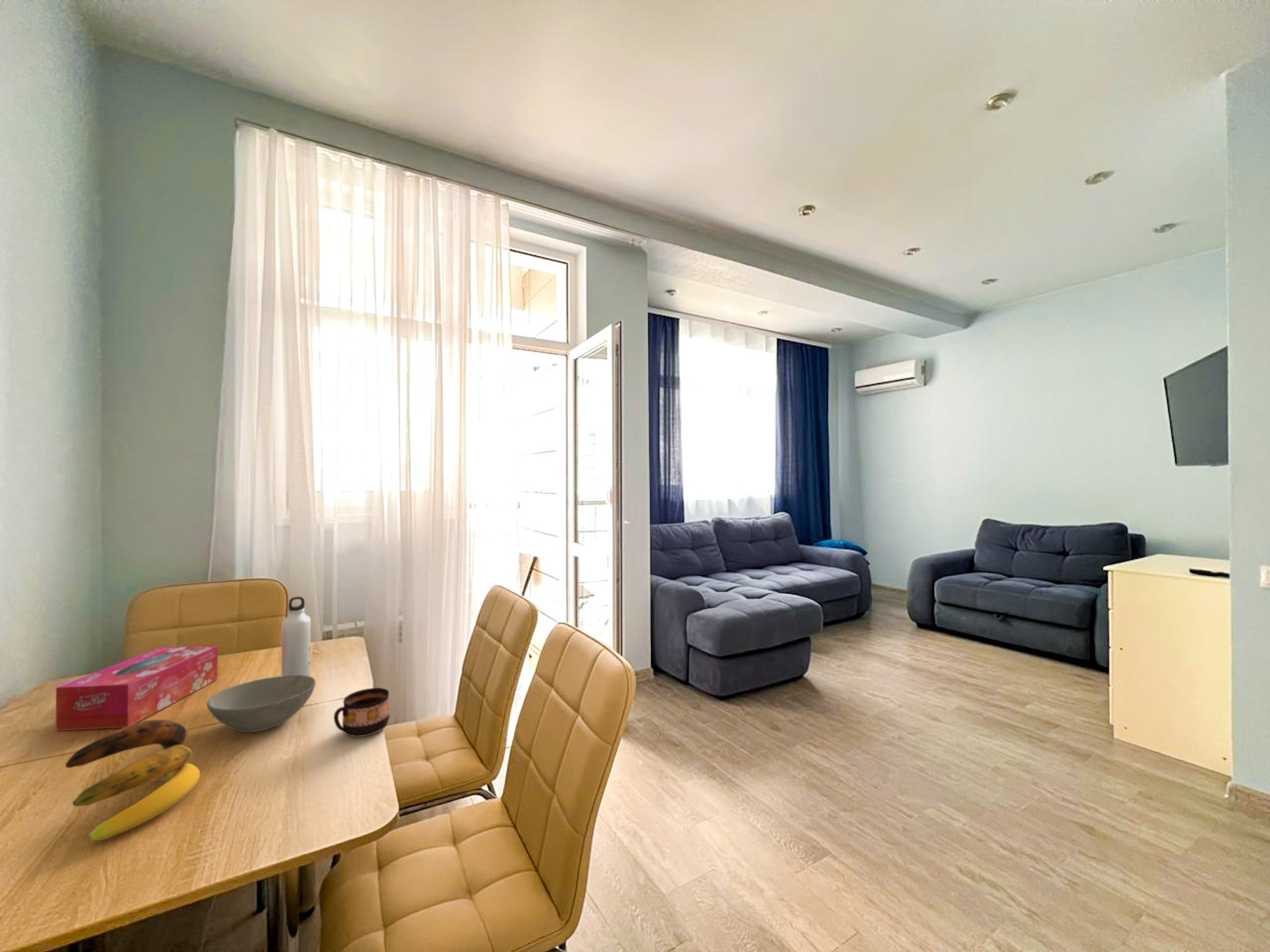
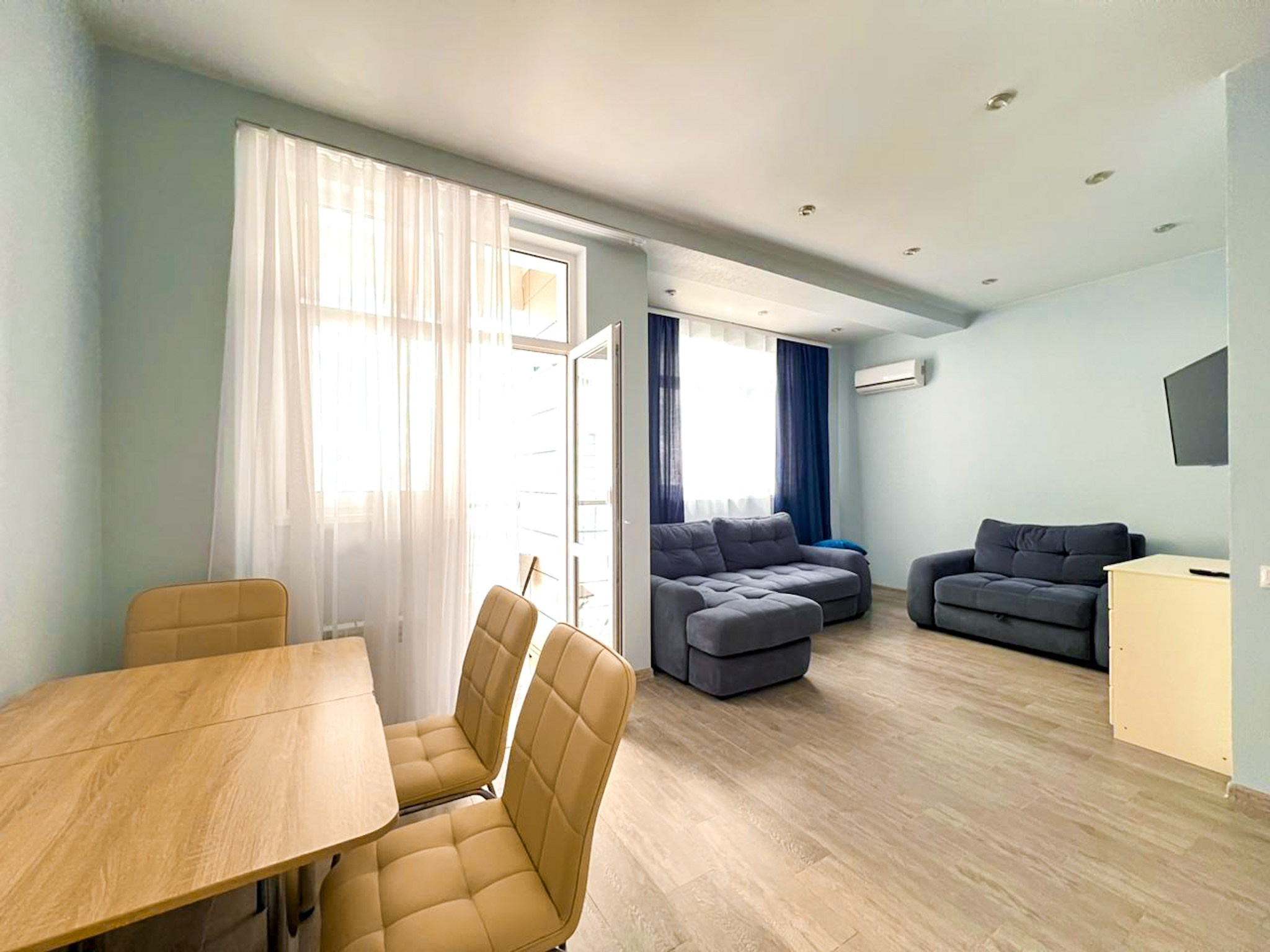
- cup [333,687,390,738]
- water bottle [281,596,311,677]
- bowl [206,676,316,733]
- banana [64,719,201,841]
- tissue box [55,645,219,731]
